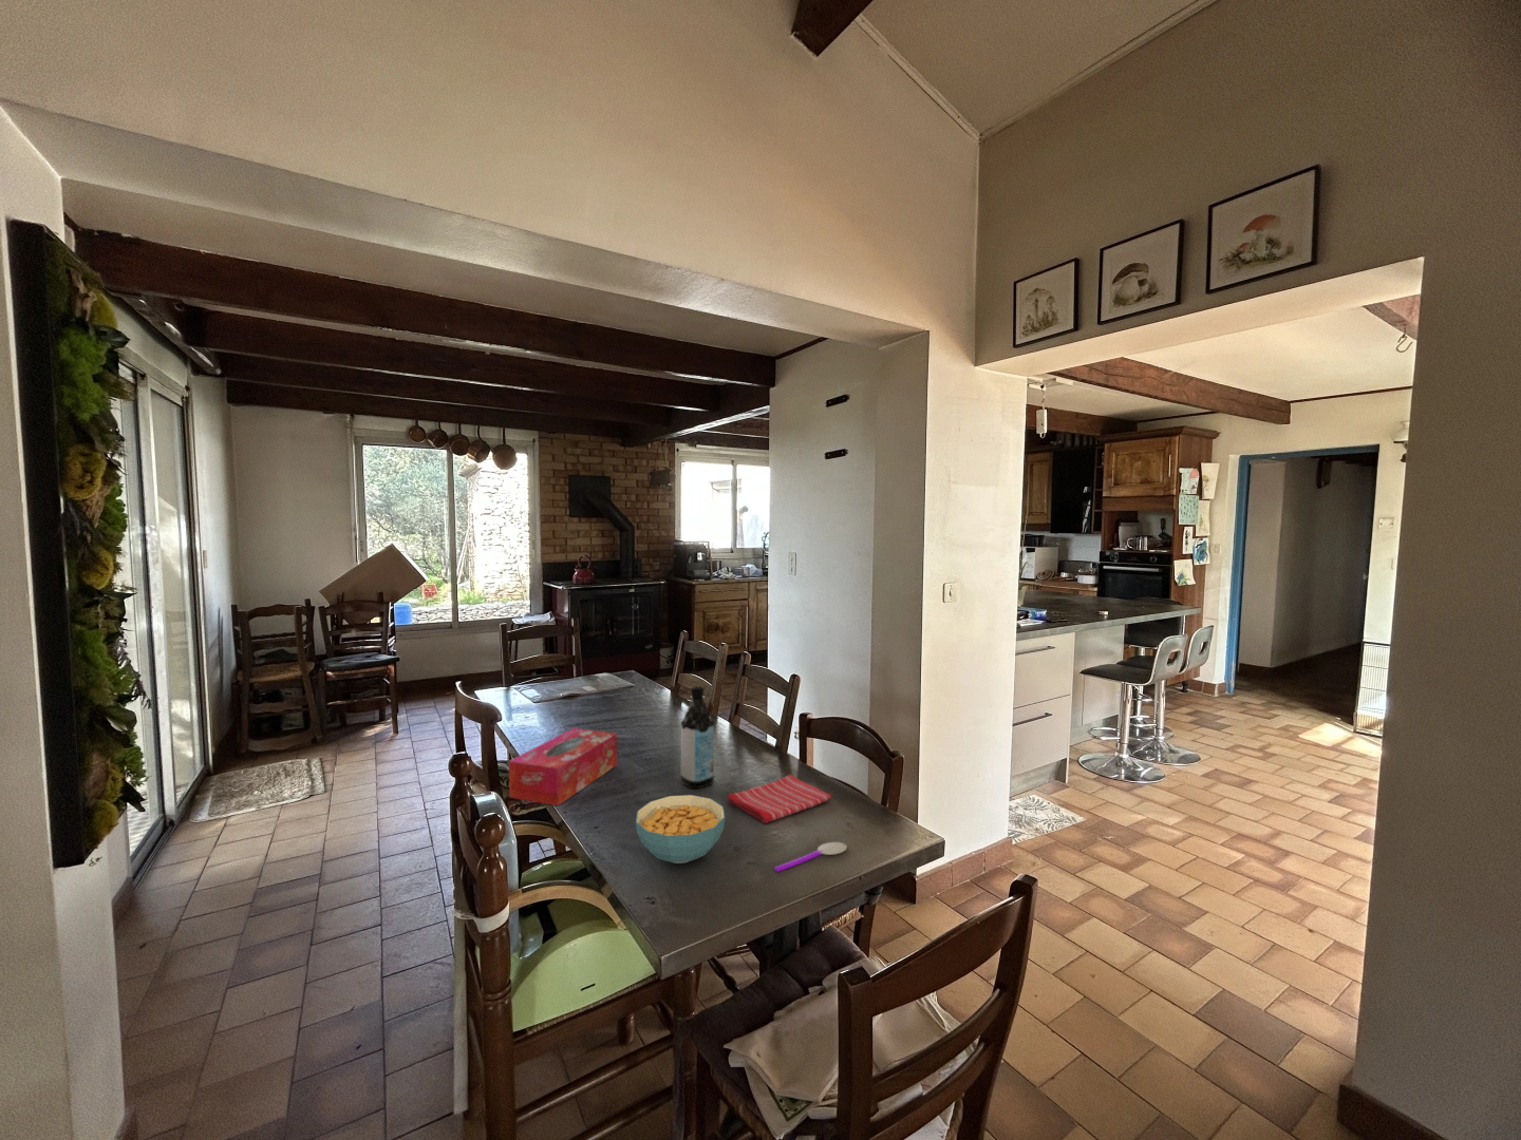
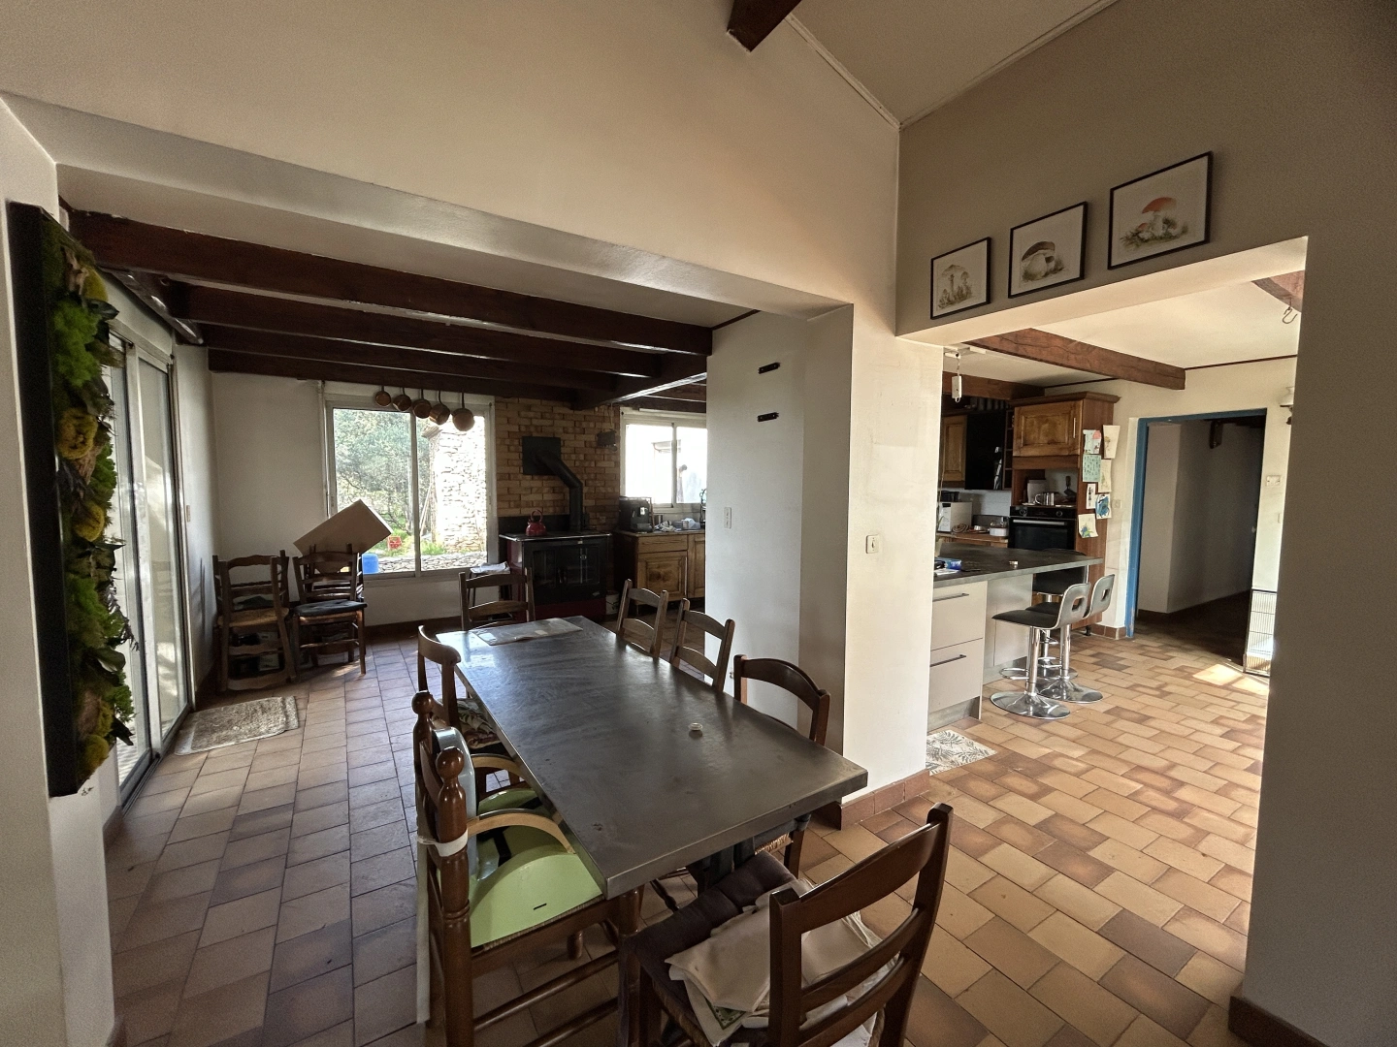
- tissue box [508,727,618,806]
- spoon [774,842,848,873]
- water bottle [680,685,715,789]
- cereal bowl [635,794,726,865]
- dish towel [727,774,832,824]
